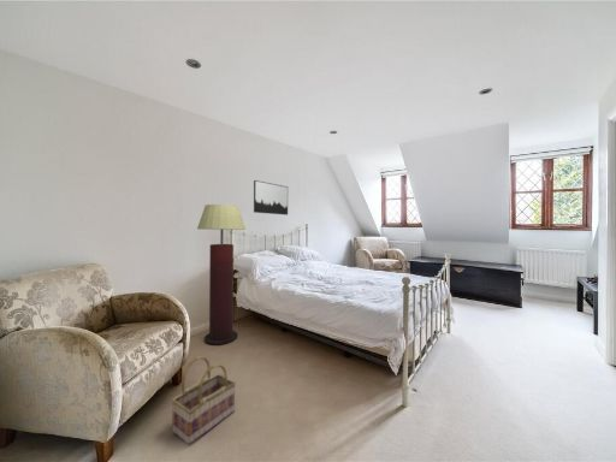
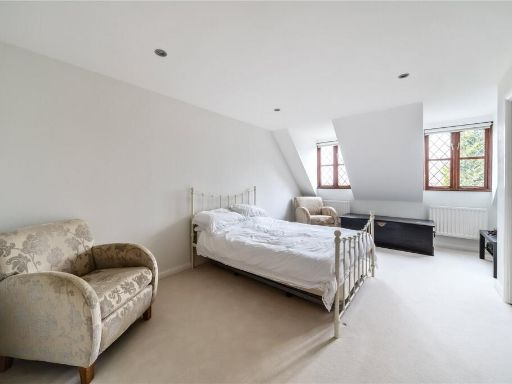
- wall art [253,179,289,217]
- basket [171,355,237,446]
- floor lamp [196,203,247,346]
